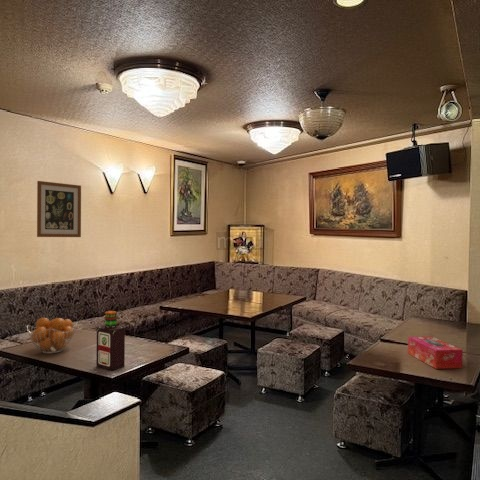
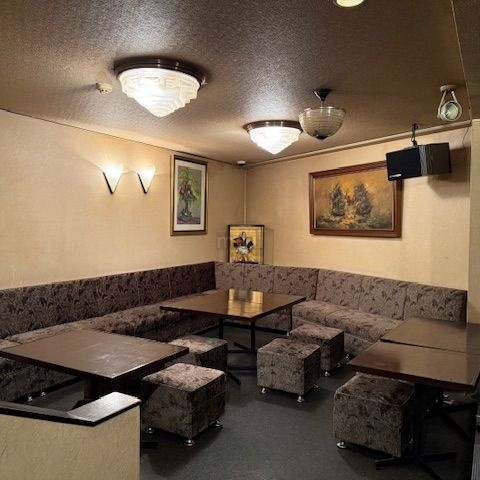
- bottle [95,310,126,371]
- wall art [36,180,82,238]
- fruit basket [26,317,78,355]
- tissue box [407,336,464,370]
